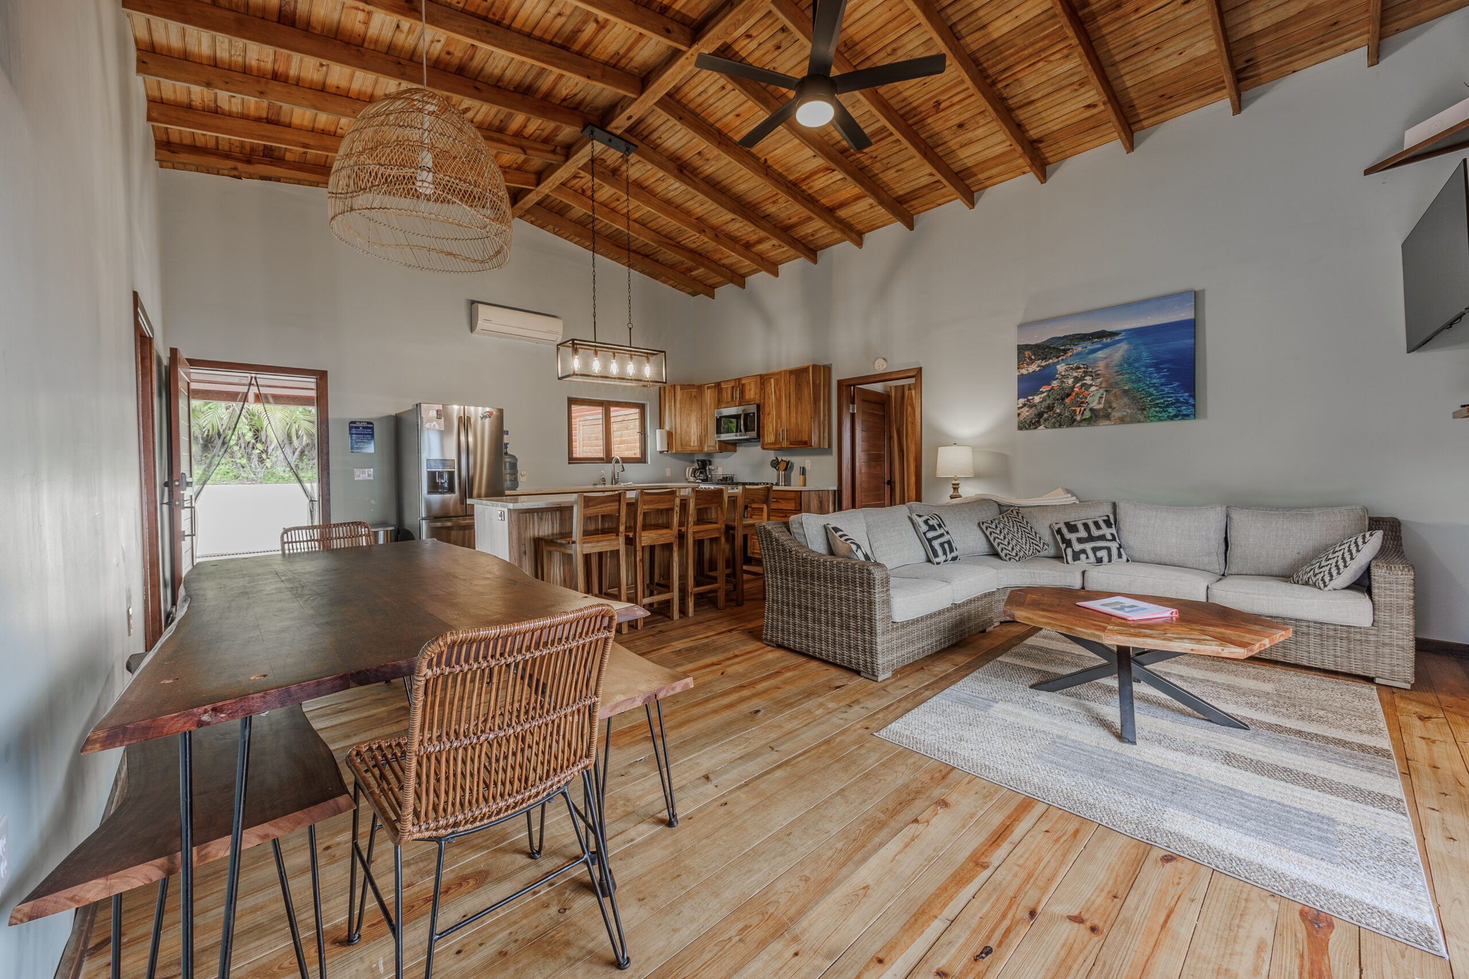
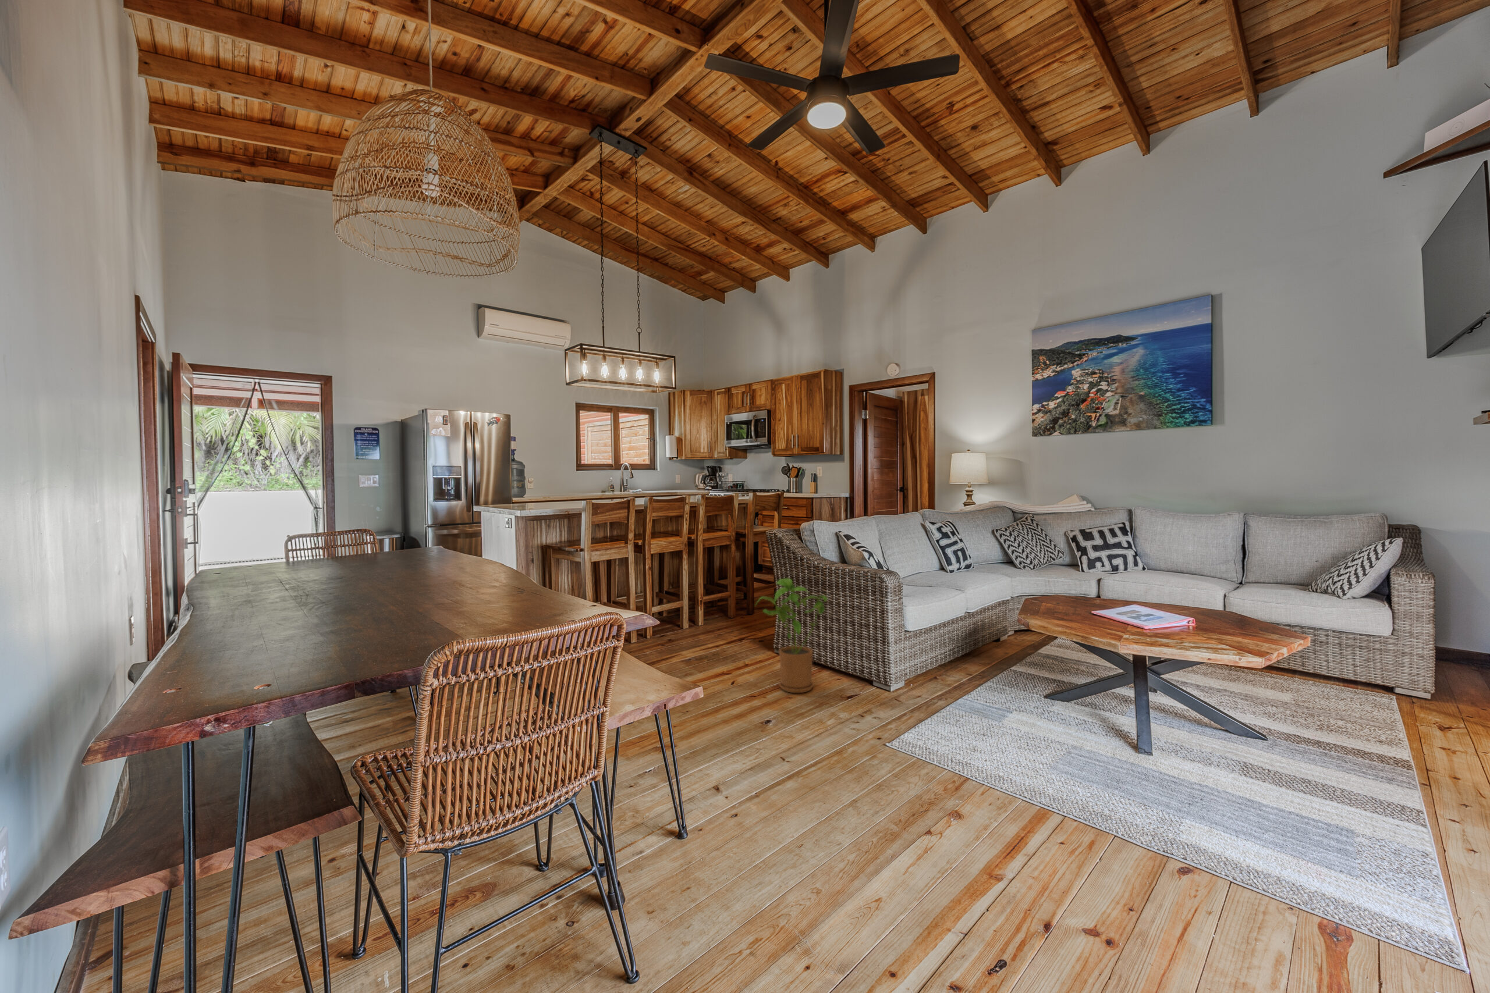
+ house plant [754,577,829,694]
